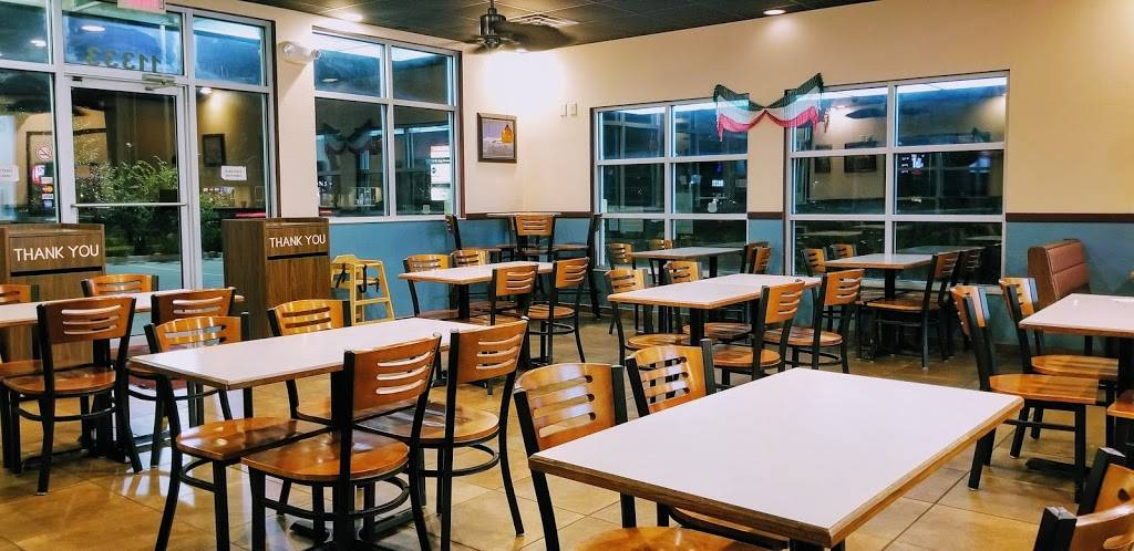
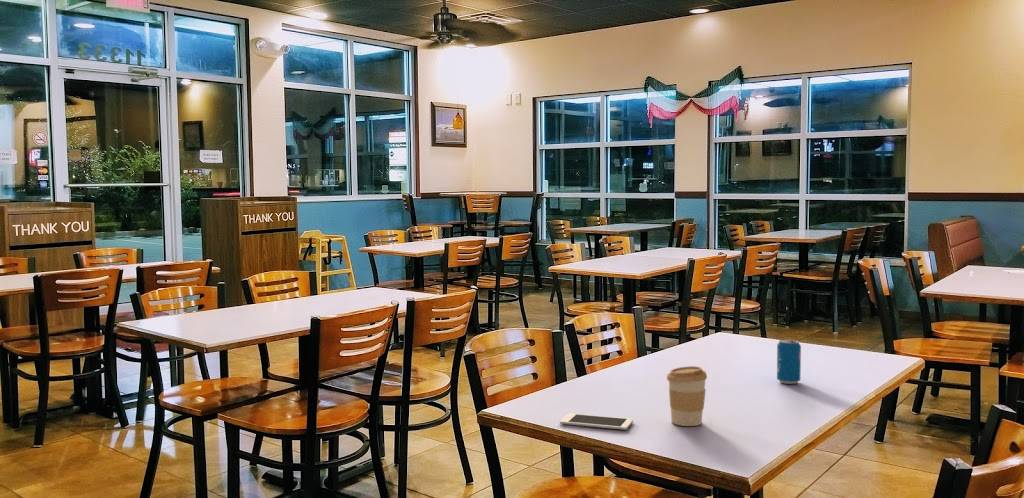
+ soda can [776,338,802,385]
+ coffee cup [666,365,708,427]
+ cell phone [559,413,634,431]
